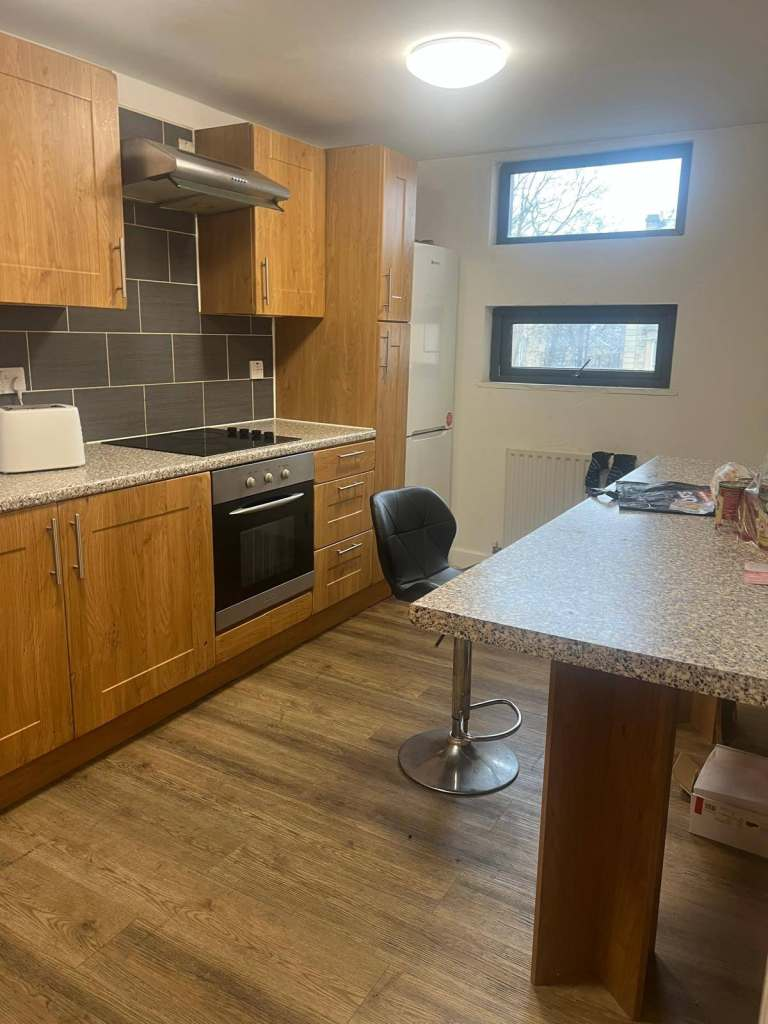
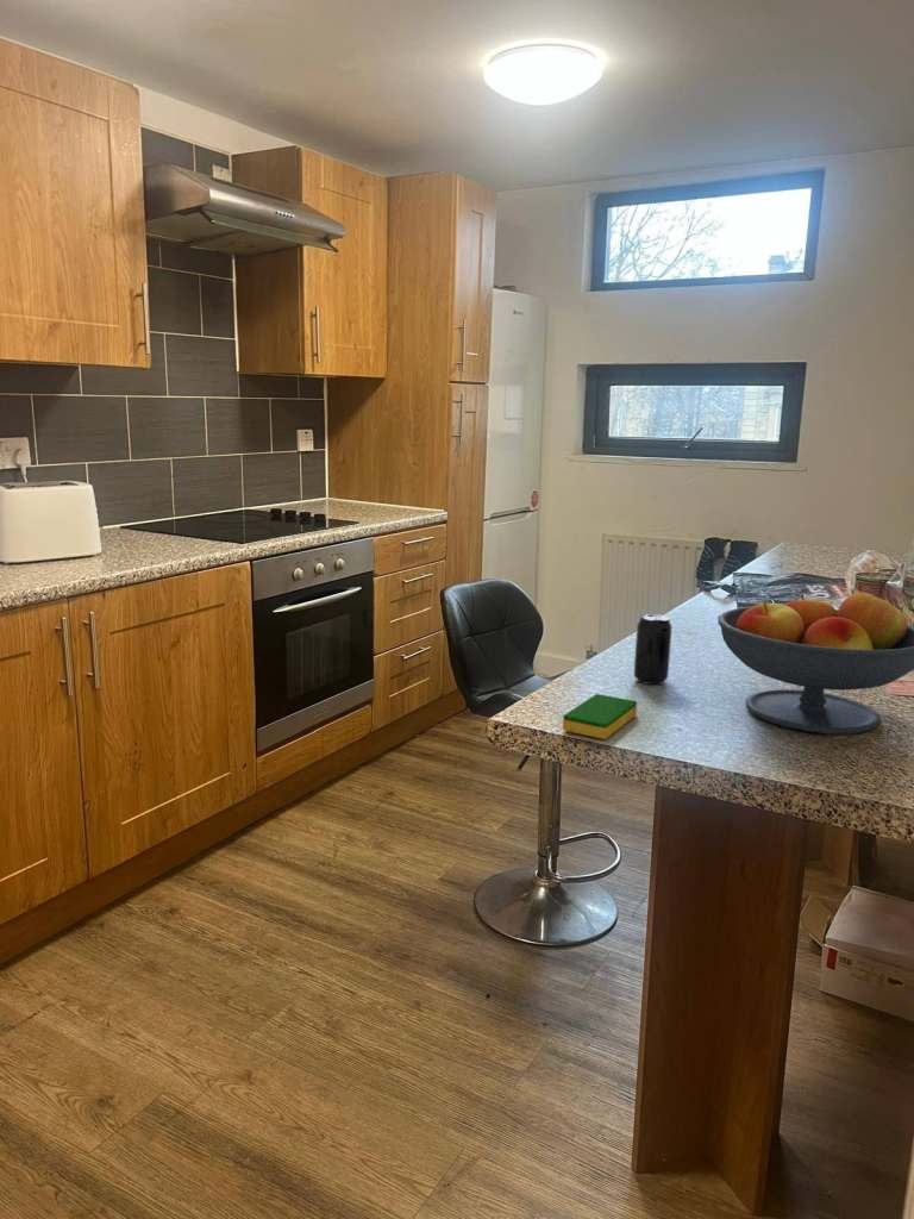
+ beverage can [633,613,672,686]
+ fruit bowl [716,592,914,736]
+ dish sponge [562,693,638,740]
